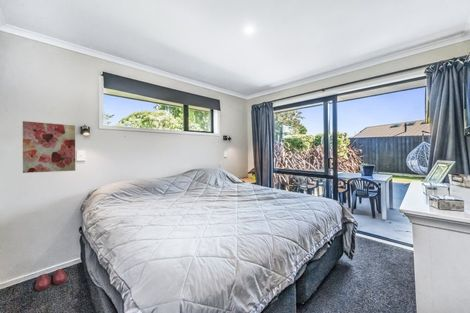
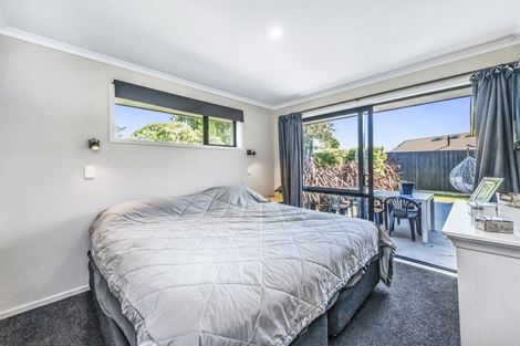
- slippers [34,268,68,292]
- wall art [22,120,76,174]
